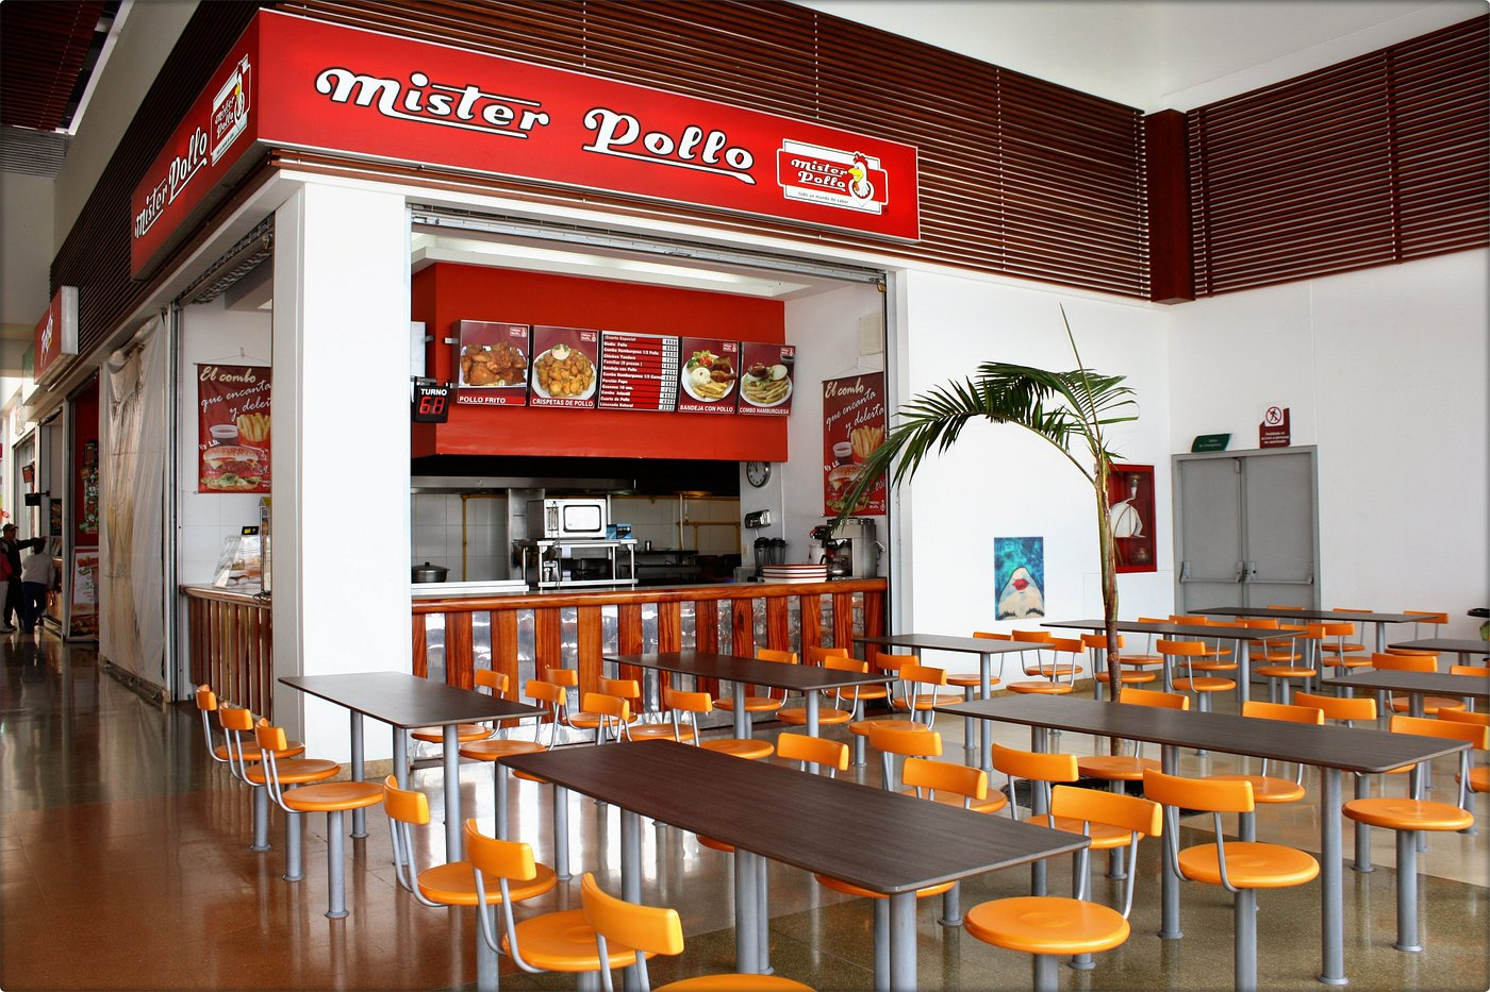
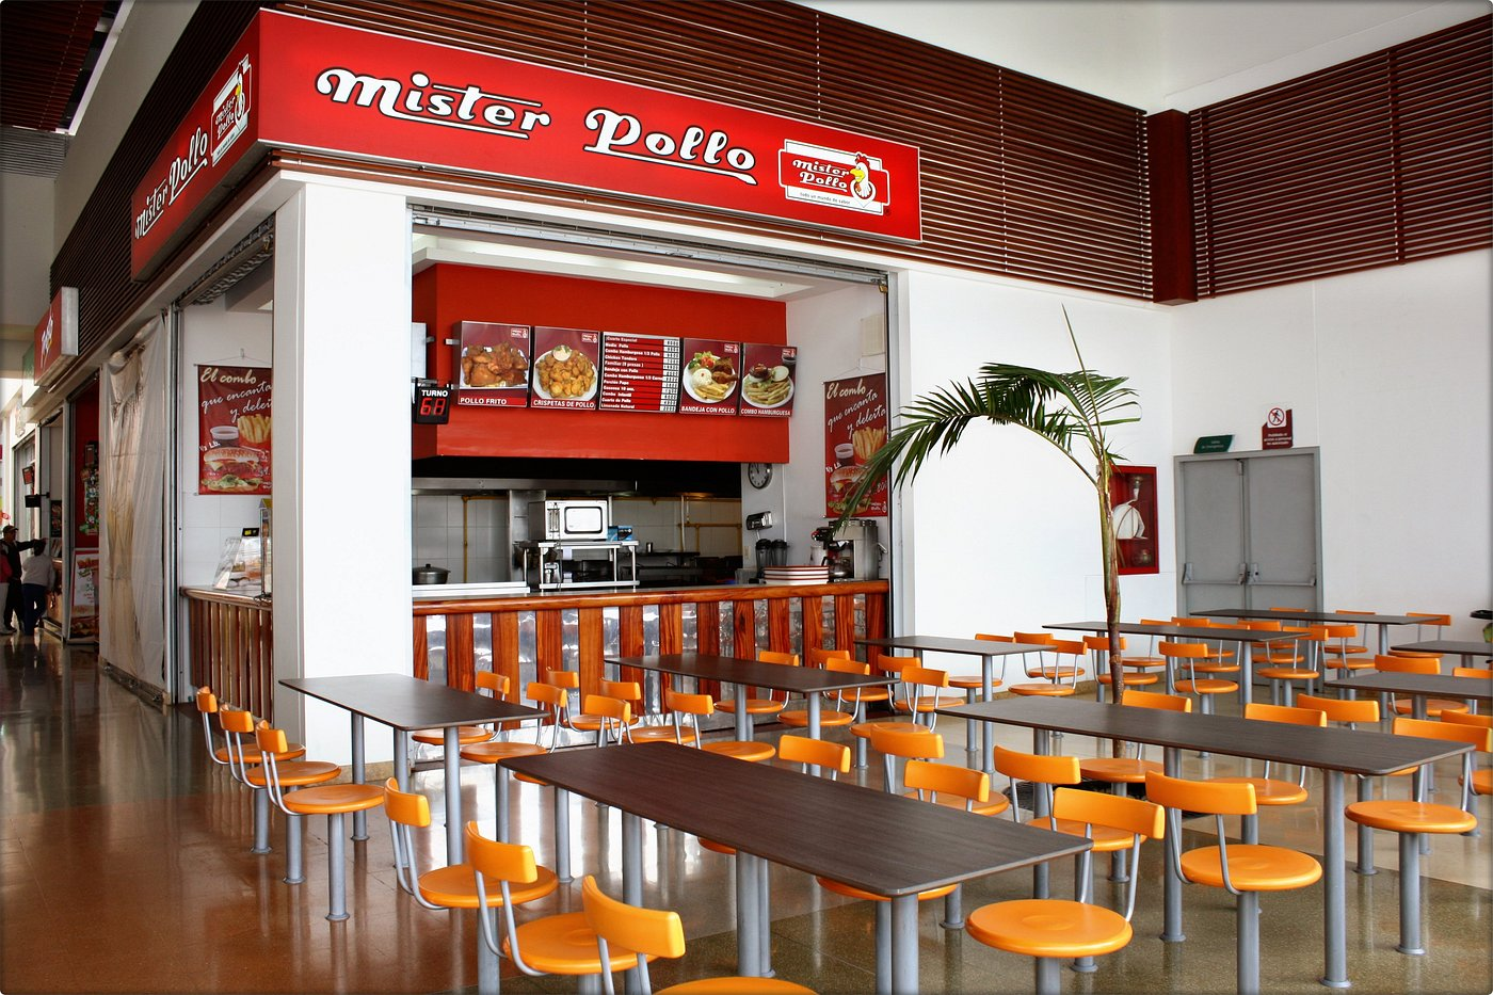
- wall art [993,536,1045,622]
